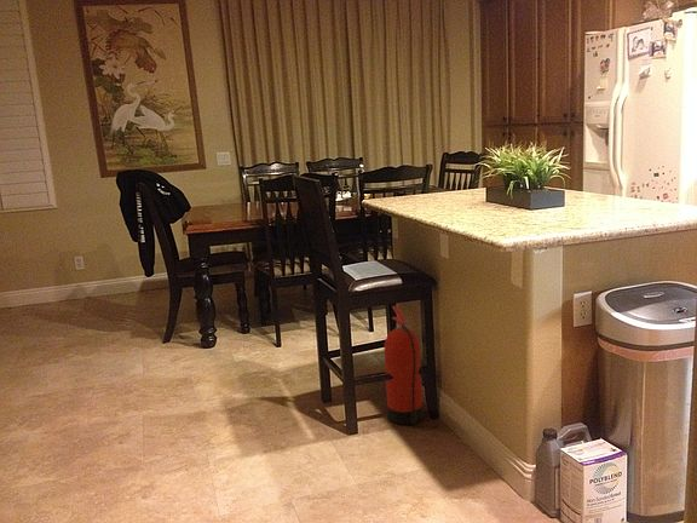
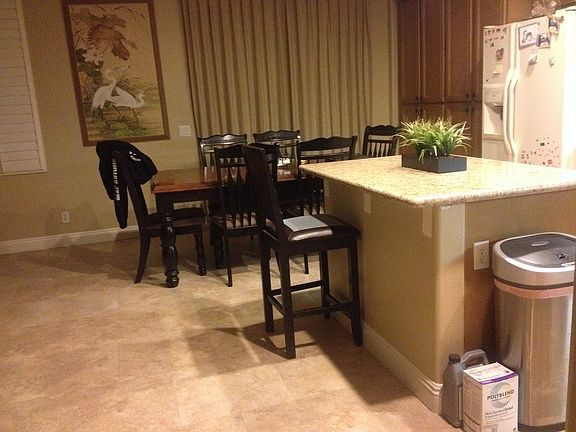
- fire extinguisher [382,305,425,426]
